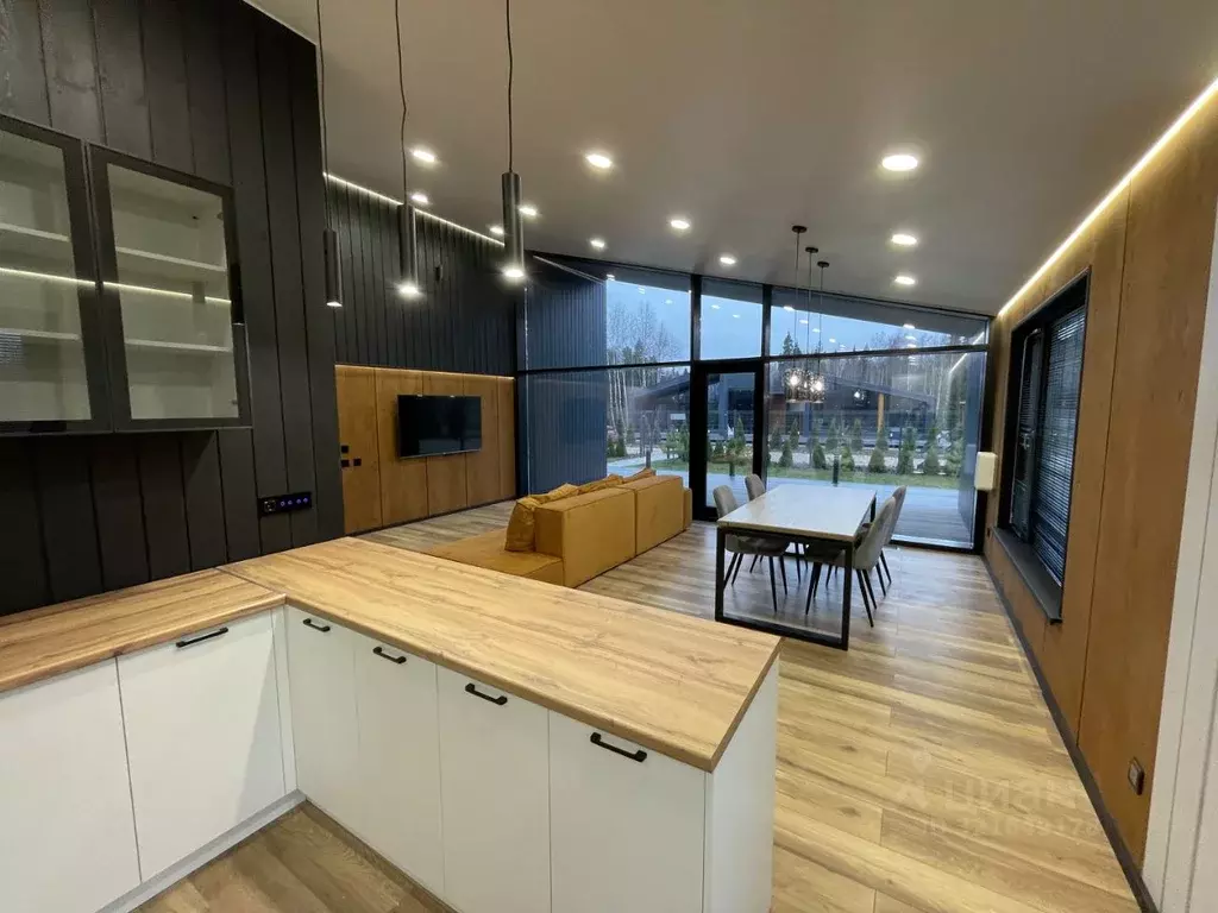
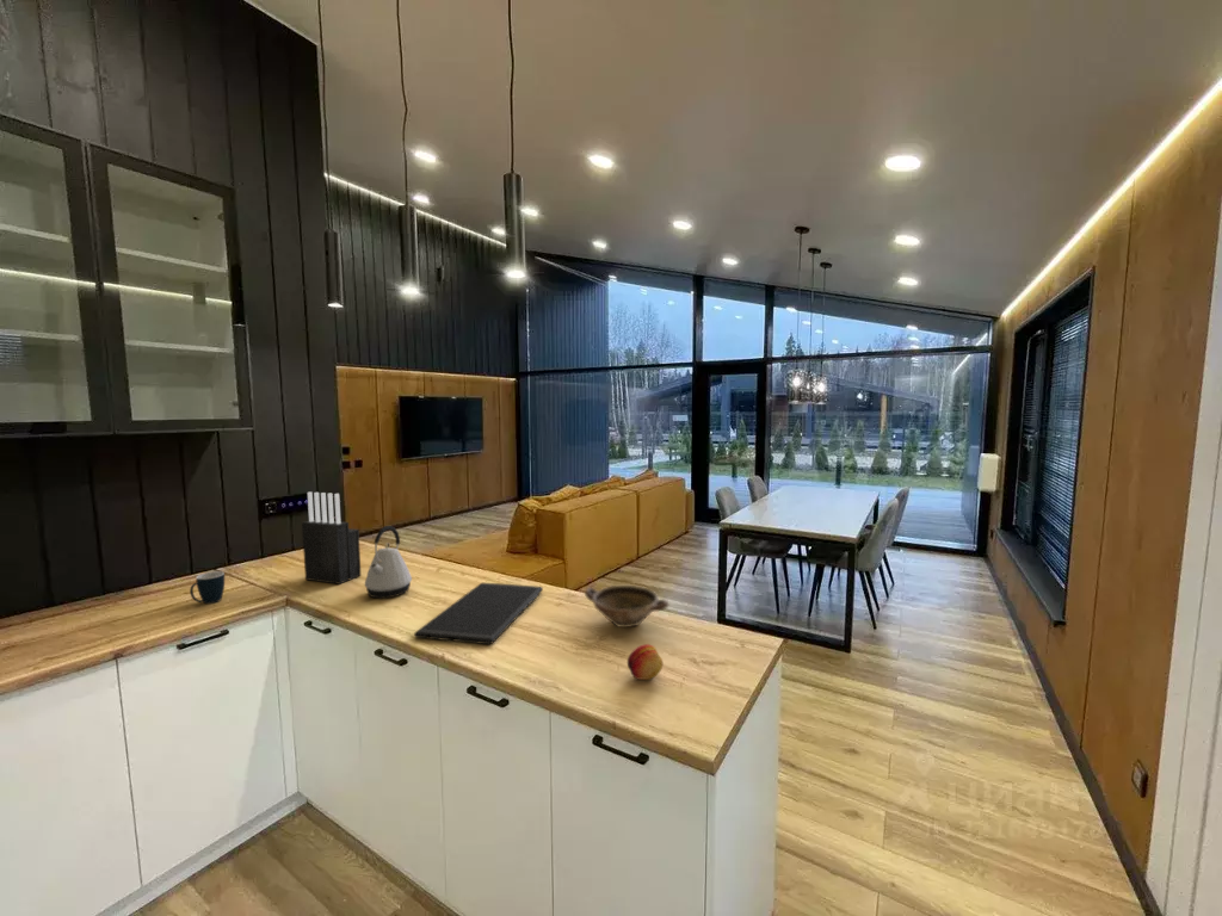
+ kettle [364,525,413,600]
+ bowl [584,584,669,629]
+ fruit [627,643,664,681]
+ mug [189,570,226,605]
+ cutting board [413,582,544,645]
+ knife block [301,490,363,586]
